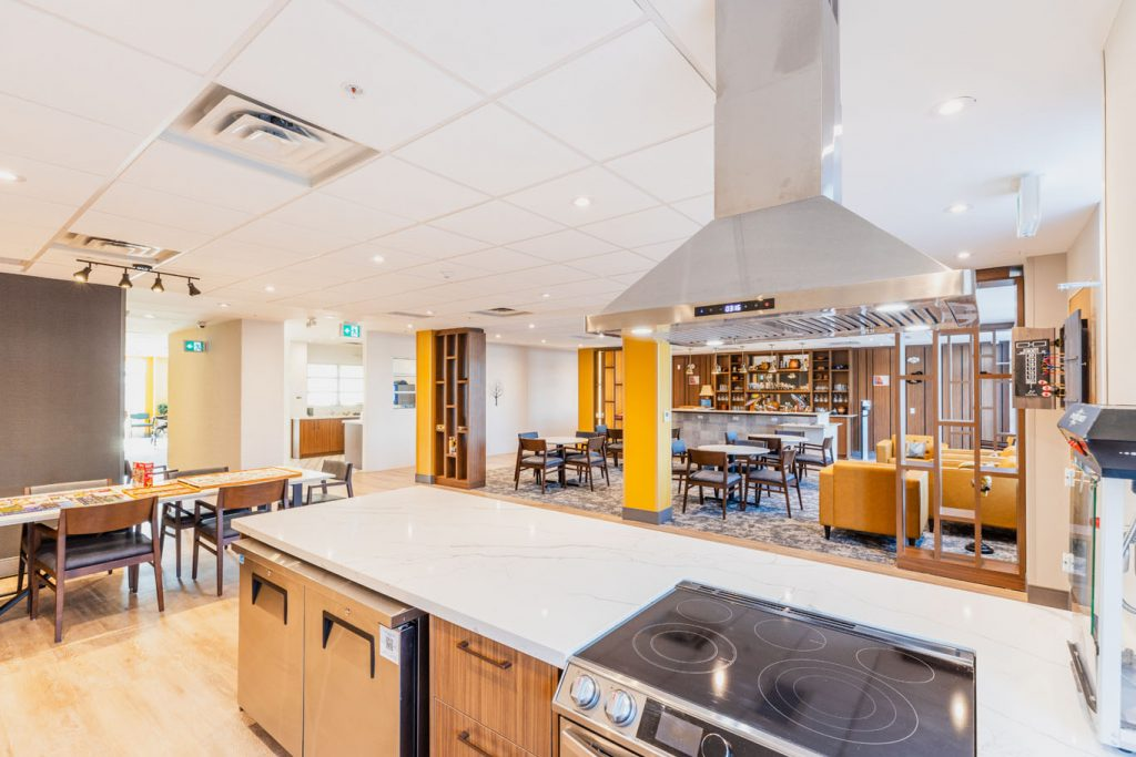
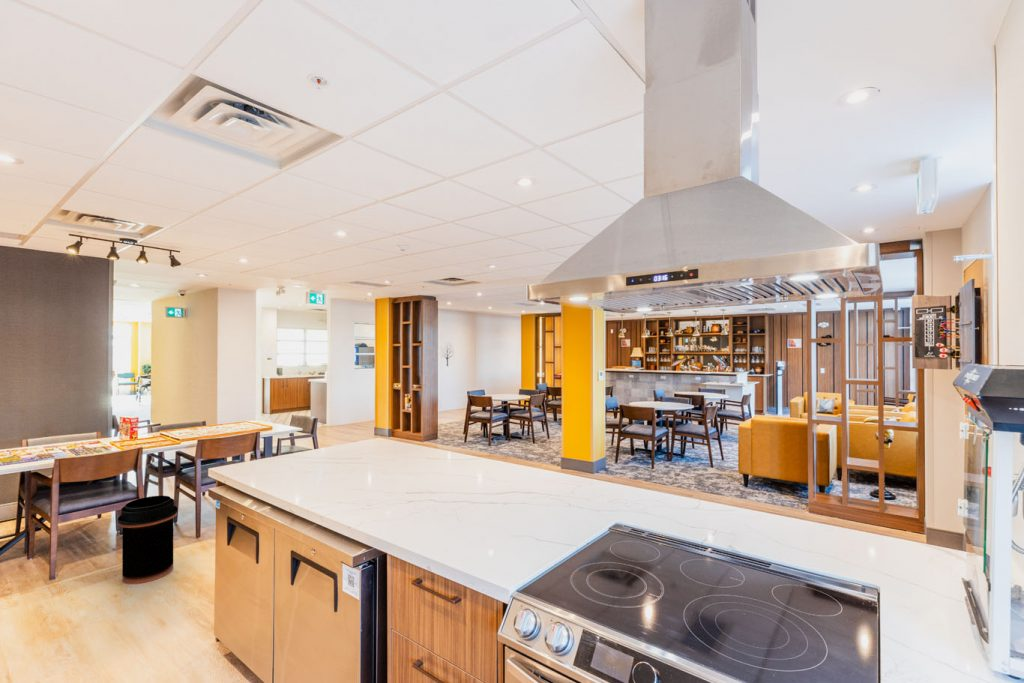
+ trash can [117,495,178,585]
